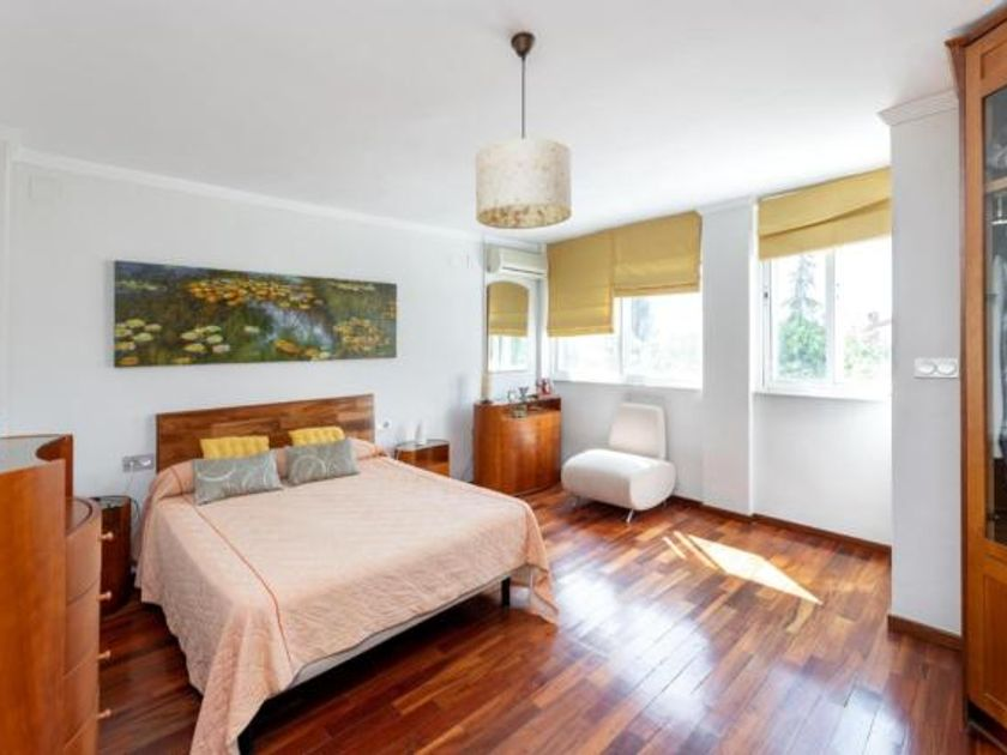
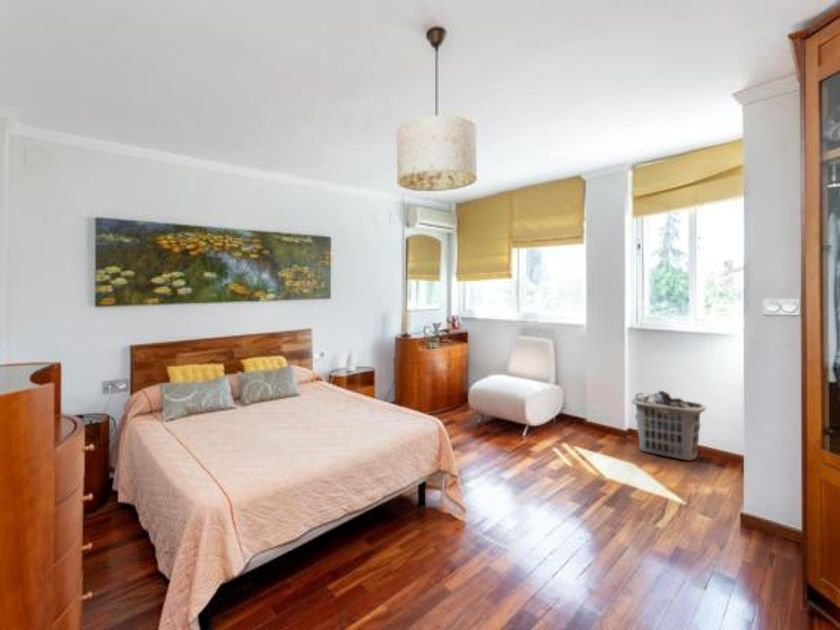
+ clothes hamper [630,390,707,462]
